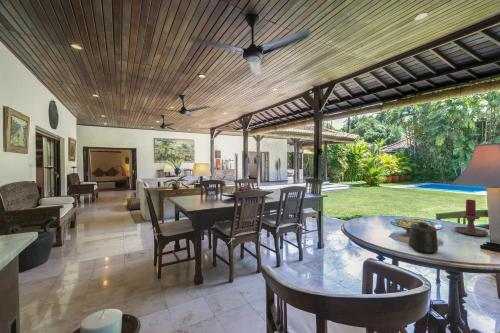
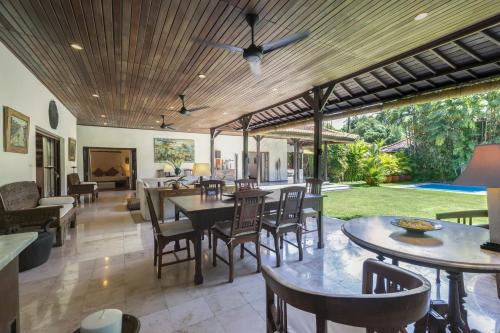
- candle holder [454,198,490,237]
- mug [407,221,439,254]
